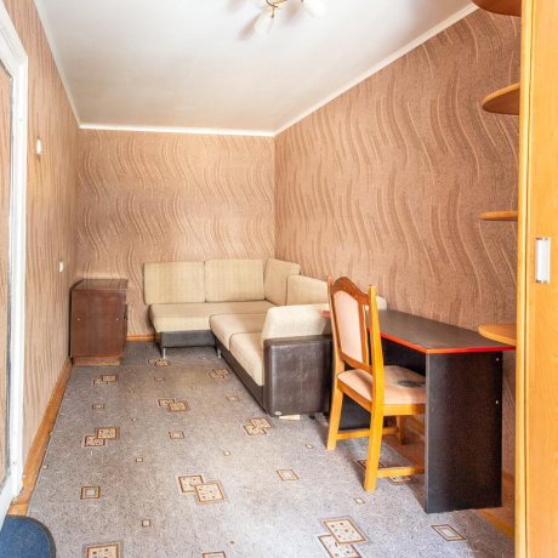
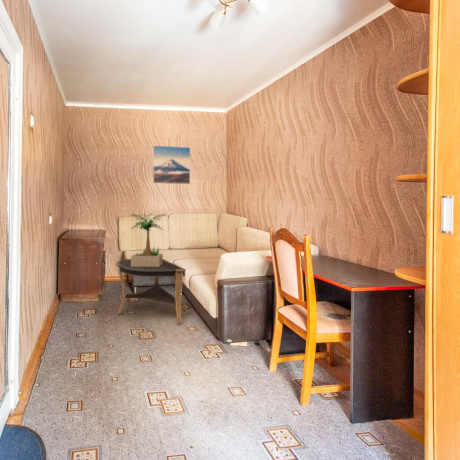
+ coffee table [115,258,187,324]
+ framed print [152,145,191,185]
+ potted plant [130,212,166,267]
